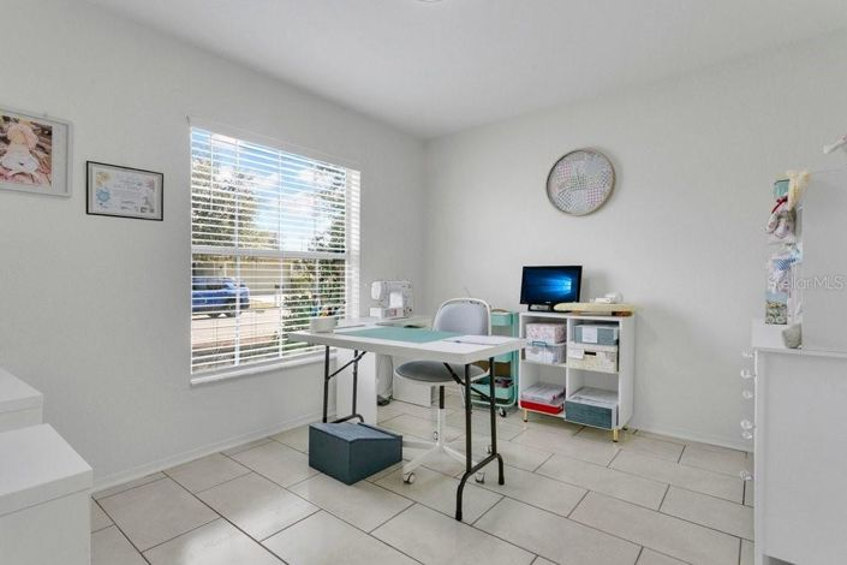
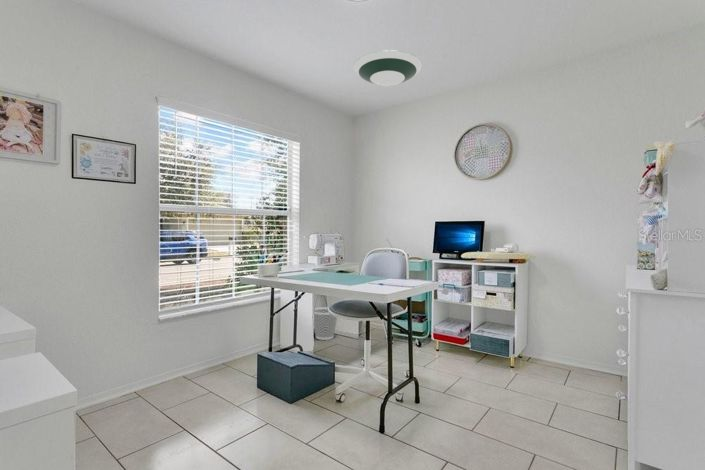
+ wastebasket [313,306,338,341]
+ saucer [353,49,423,87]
